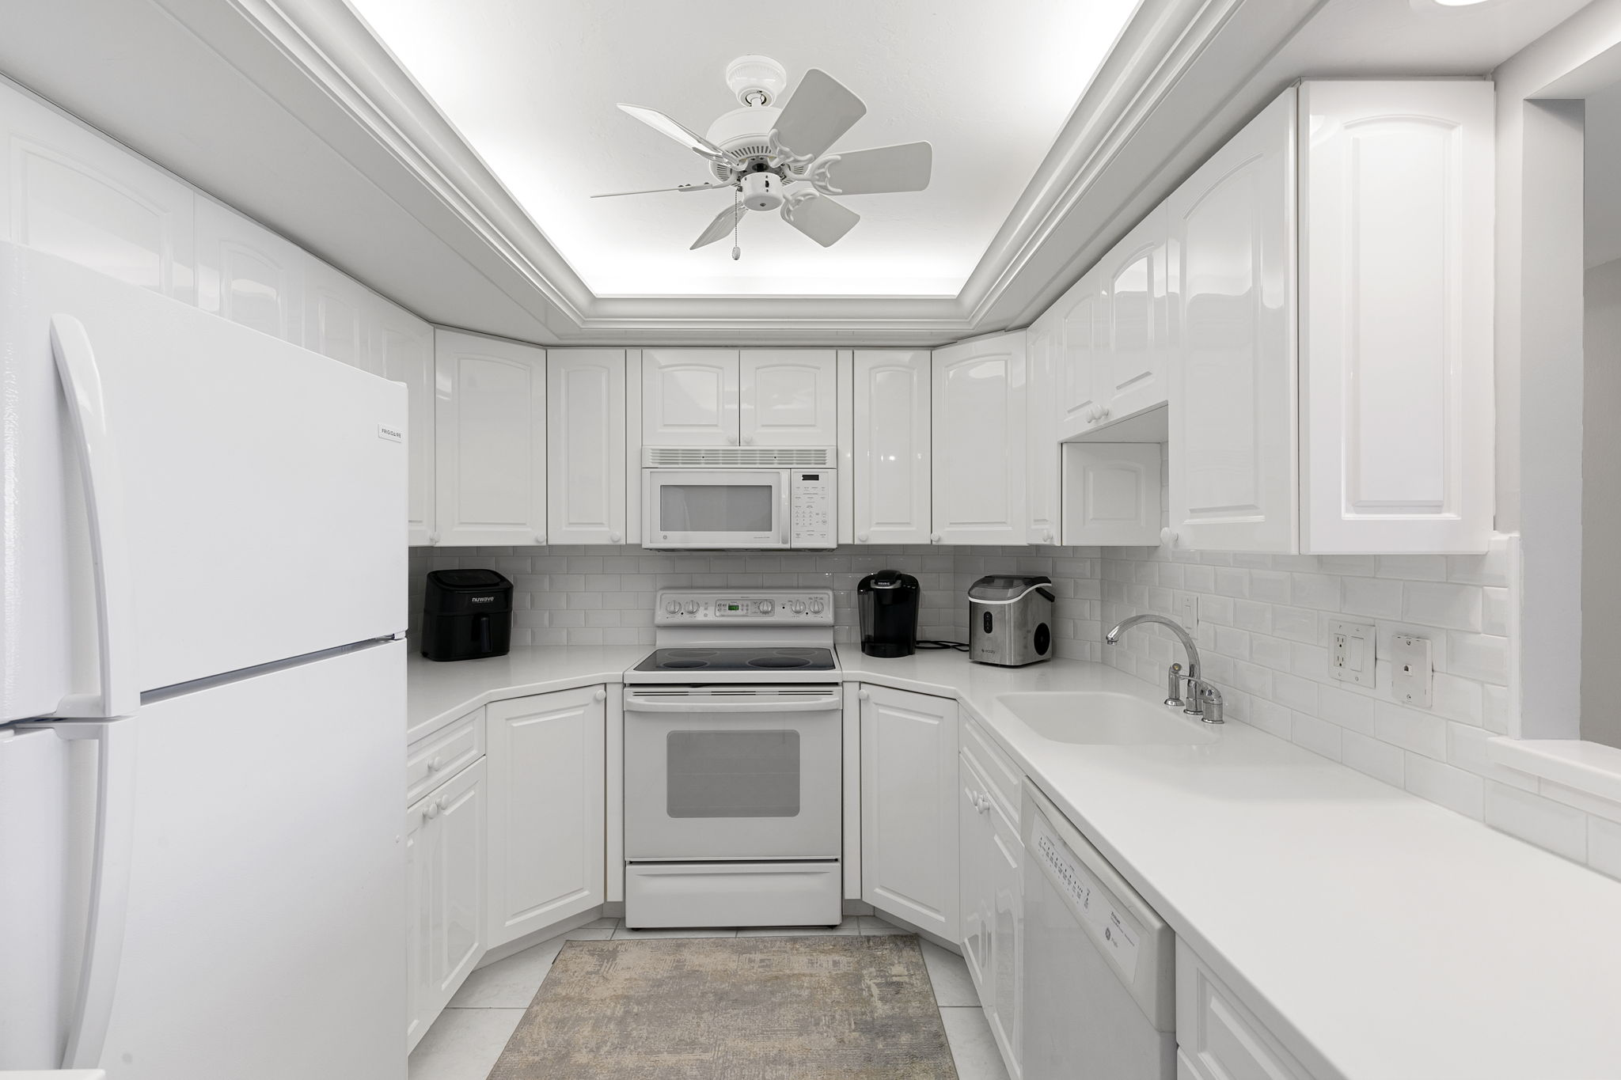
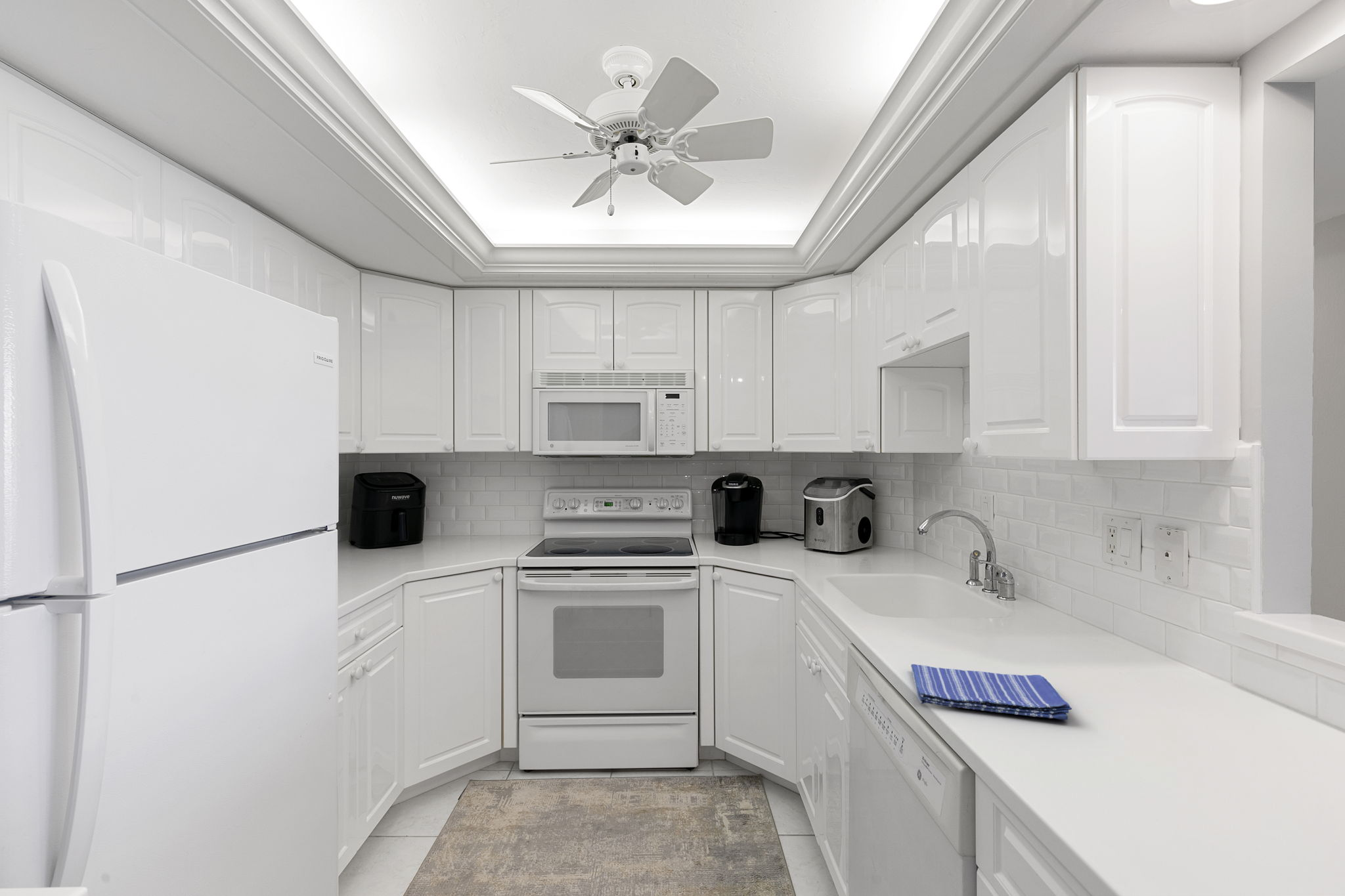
+ dish towel [910,664,1072,721]
